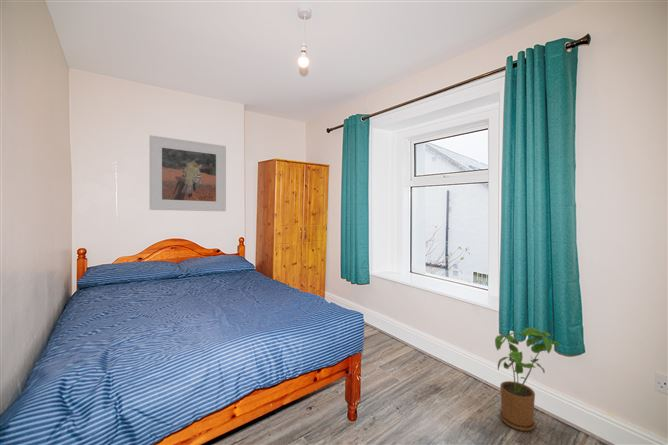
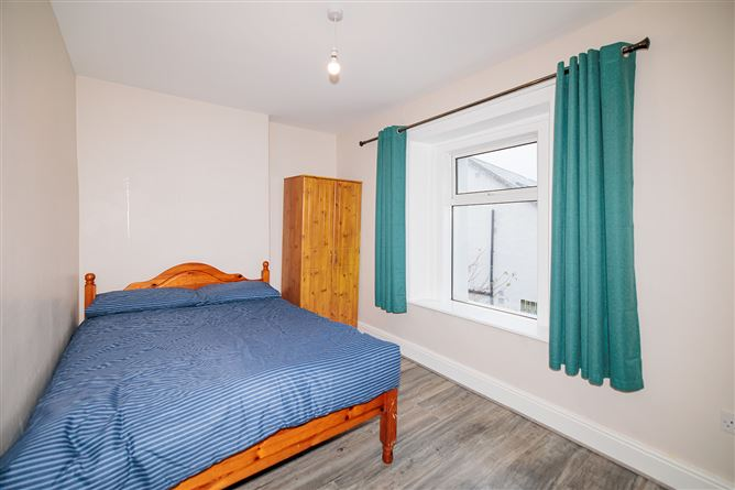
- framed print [148,134,227,212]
- house plant [494,326,564,432]
